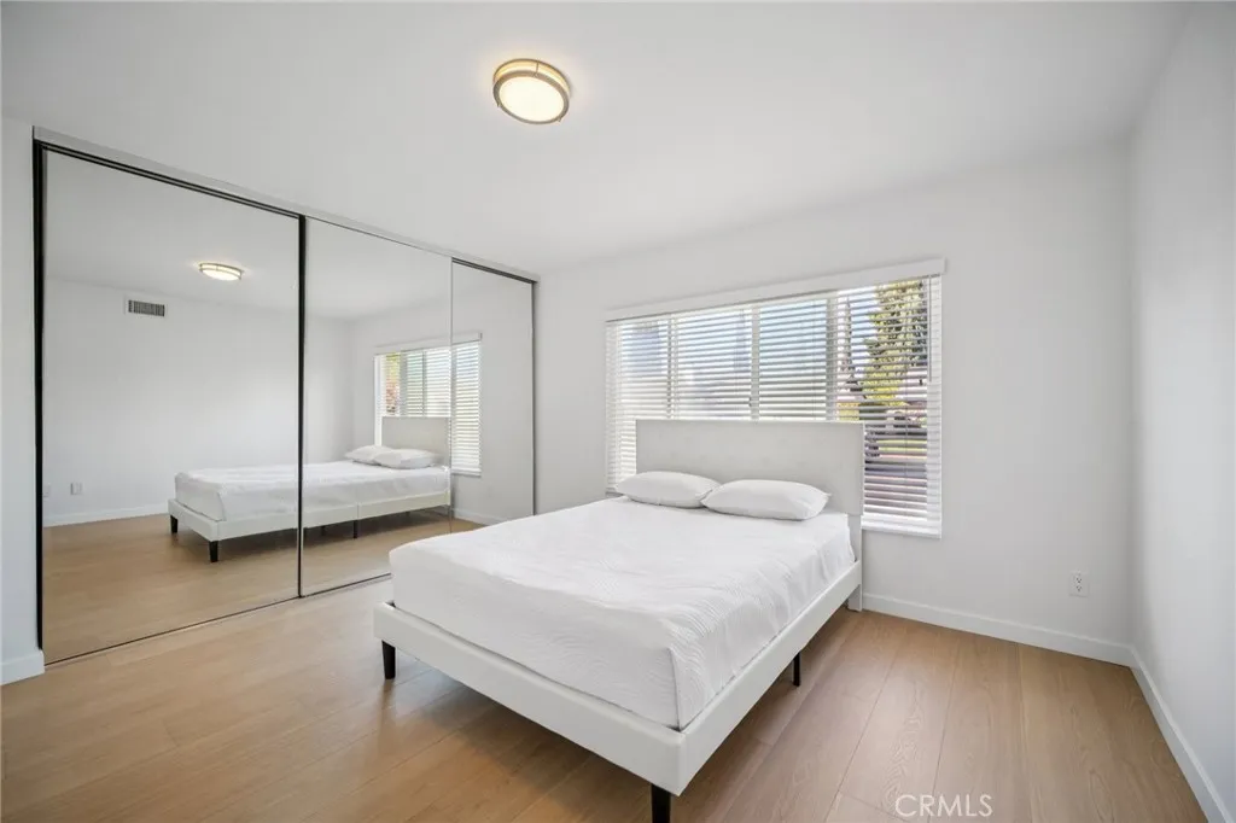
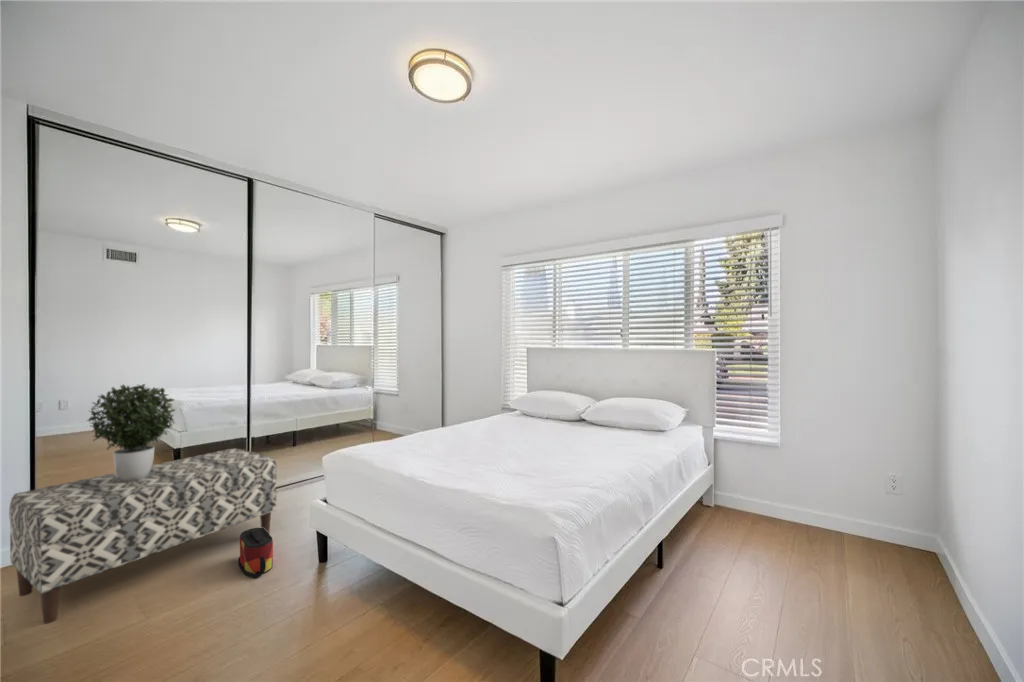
+ bag [237,527,274,579]
+ bench [8,447,278,625]
+ potted plant [85,383,177,482]
